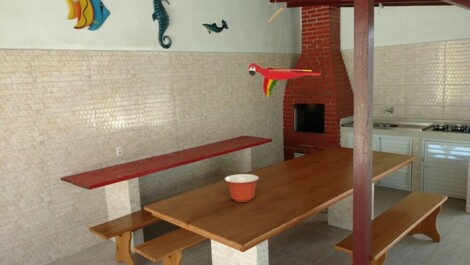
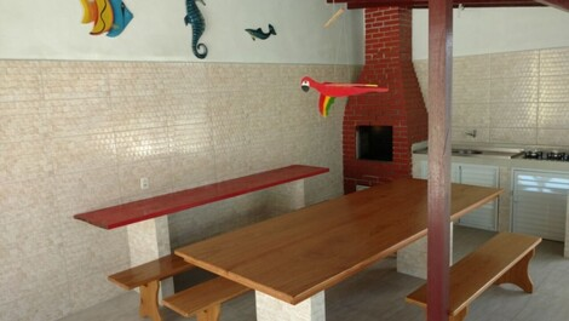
- mixing bowl [224,173,260,203]
